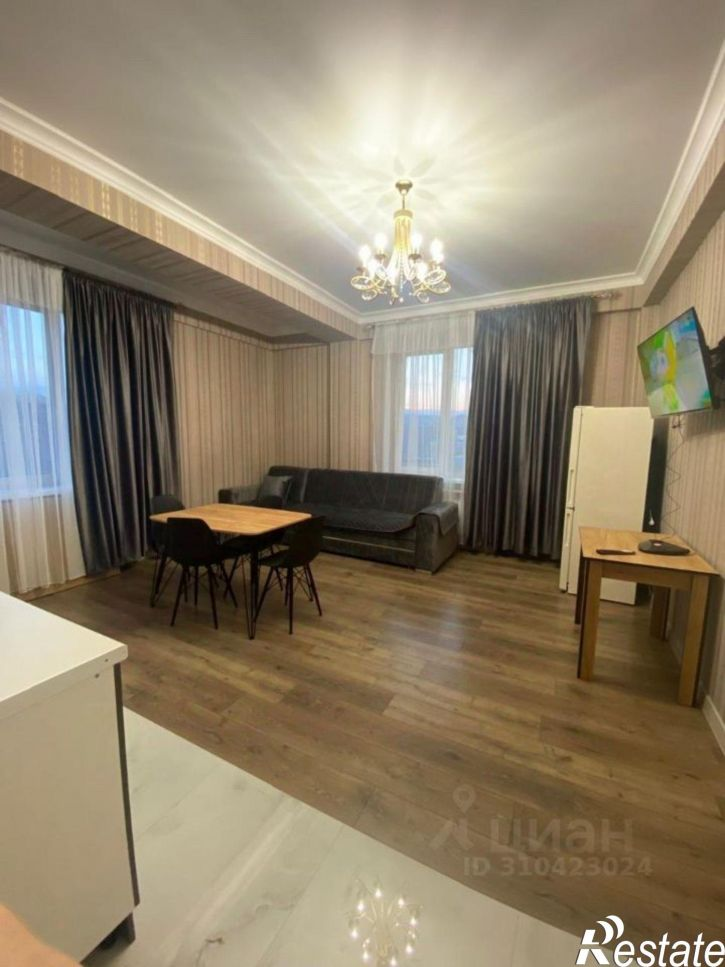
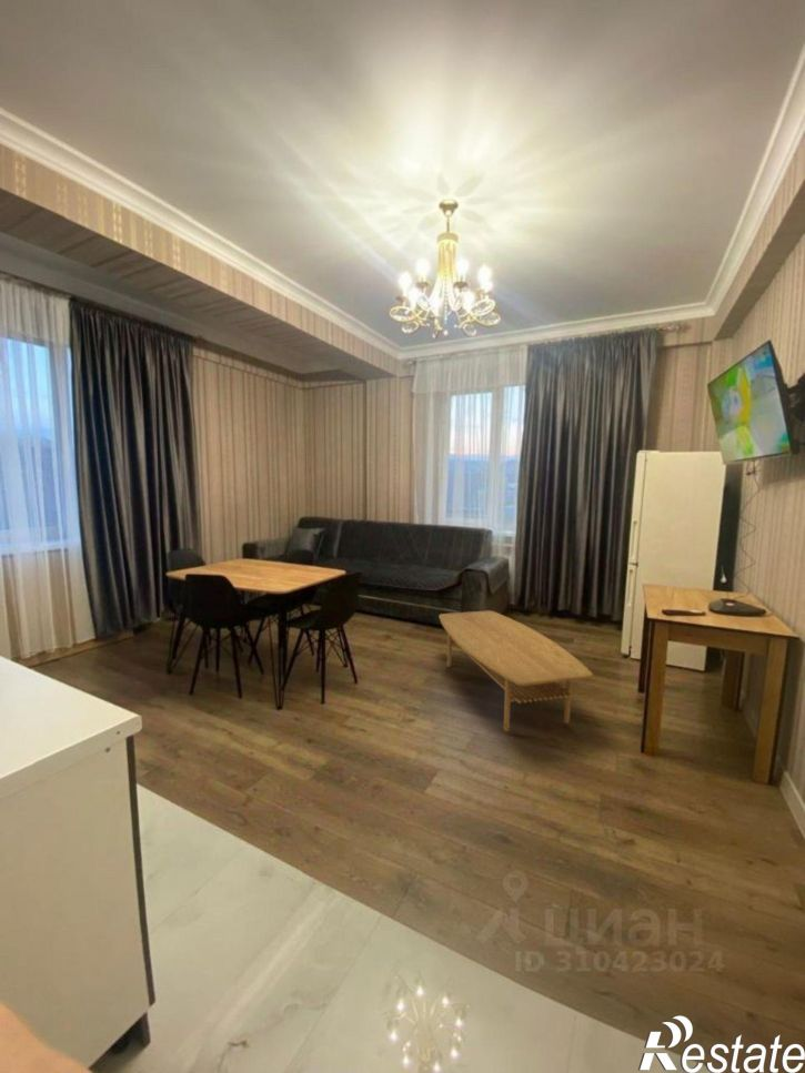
+ coffee table [437,609,594,733]
